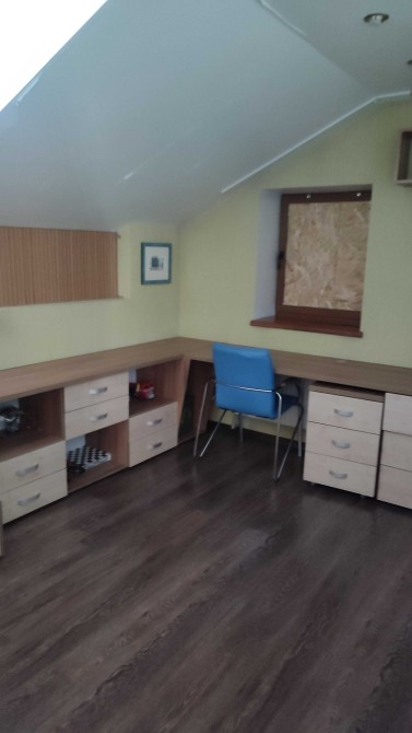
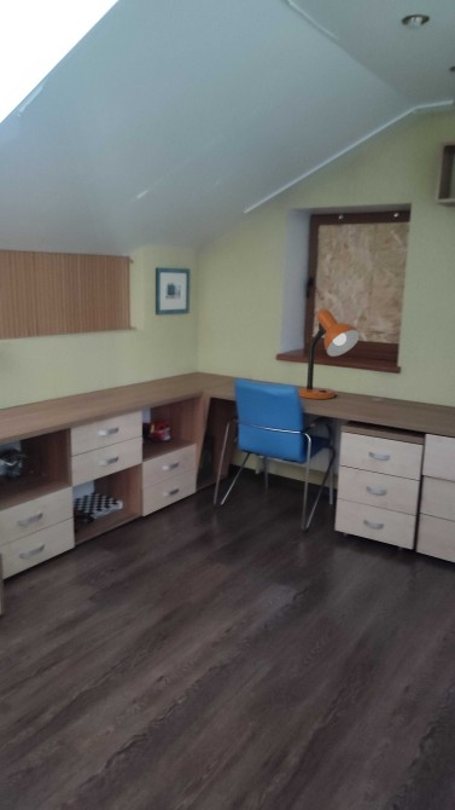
+ desk lamp [297,308,361,400]
